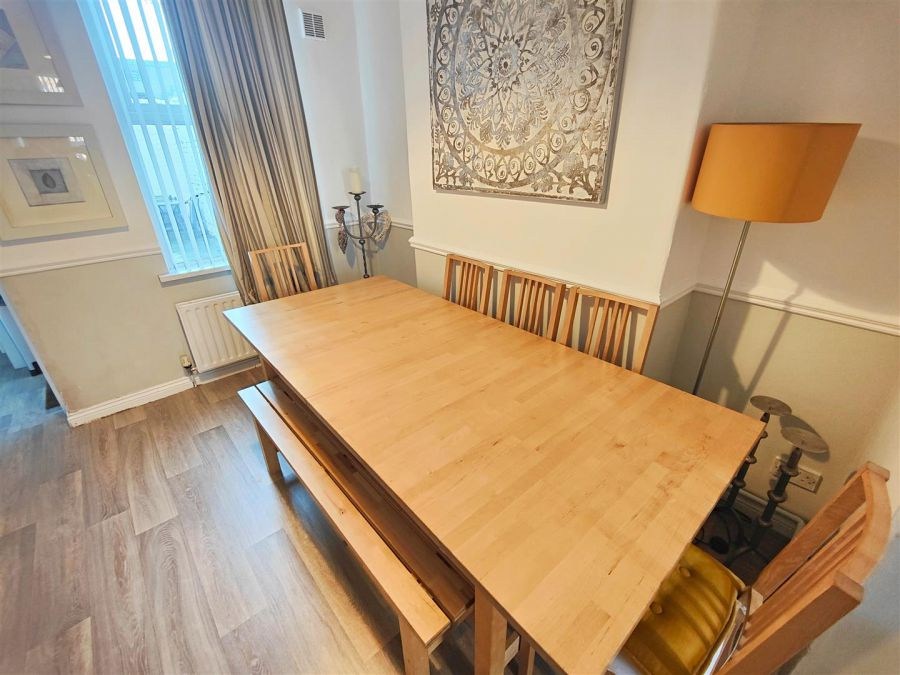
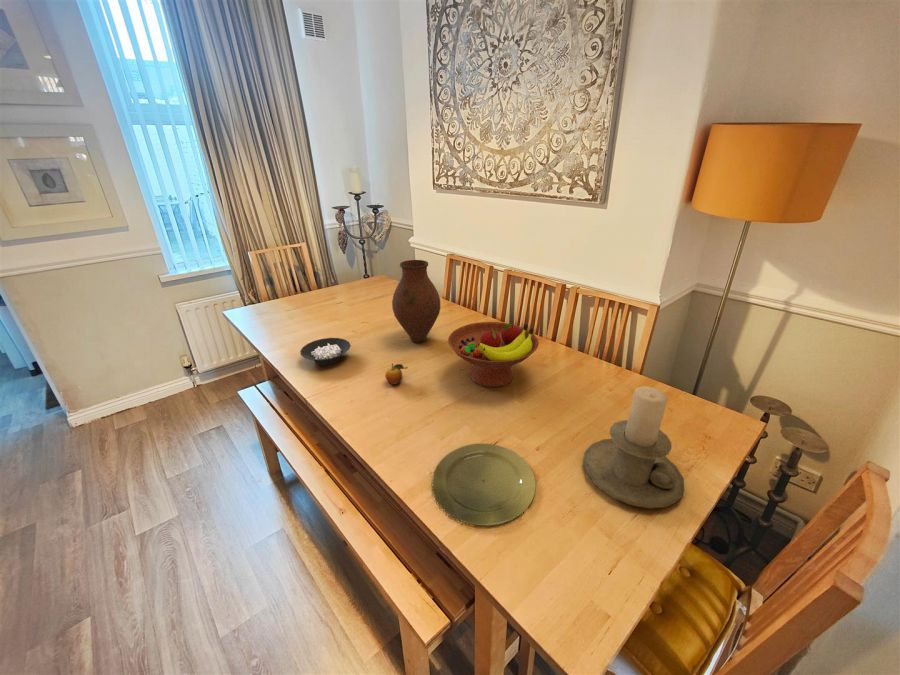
+ fruit bowl [447,321,540,388]
+ candle holder [582,385,686,510]
+ cereal bowl [299,337,352,366]
+ vase [391,259,441,344]
+ fruit [384,363,409,386]
+ plate [431,443,537,527]
